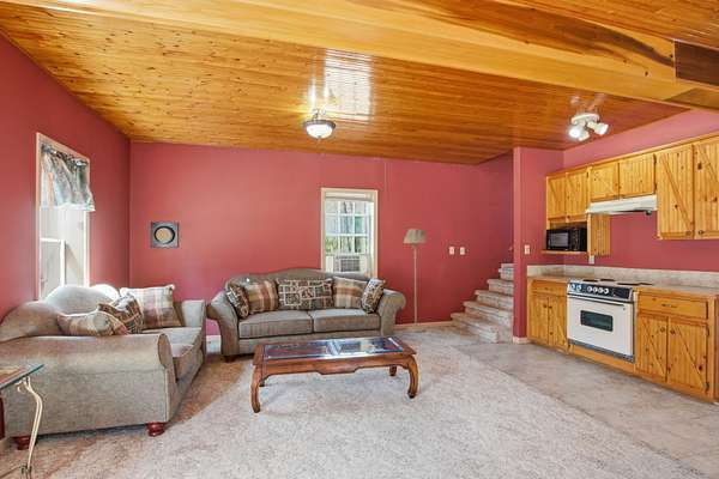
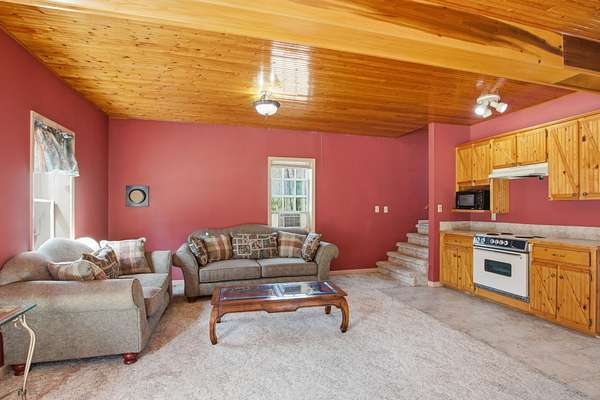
- floor lamp [403,228,428,333]
